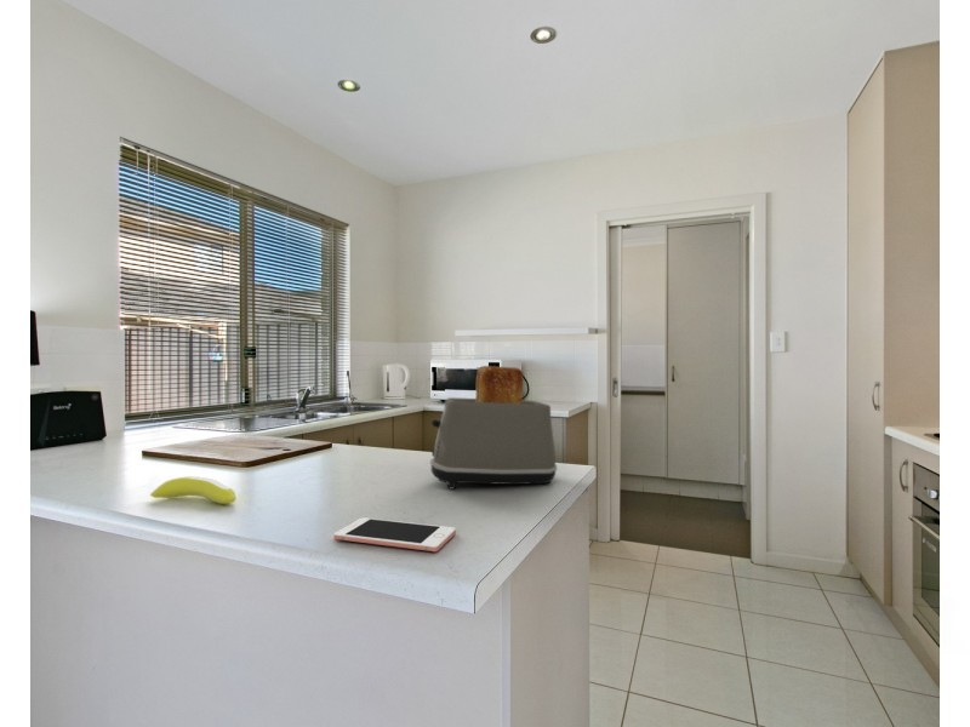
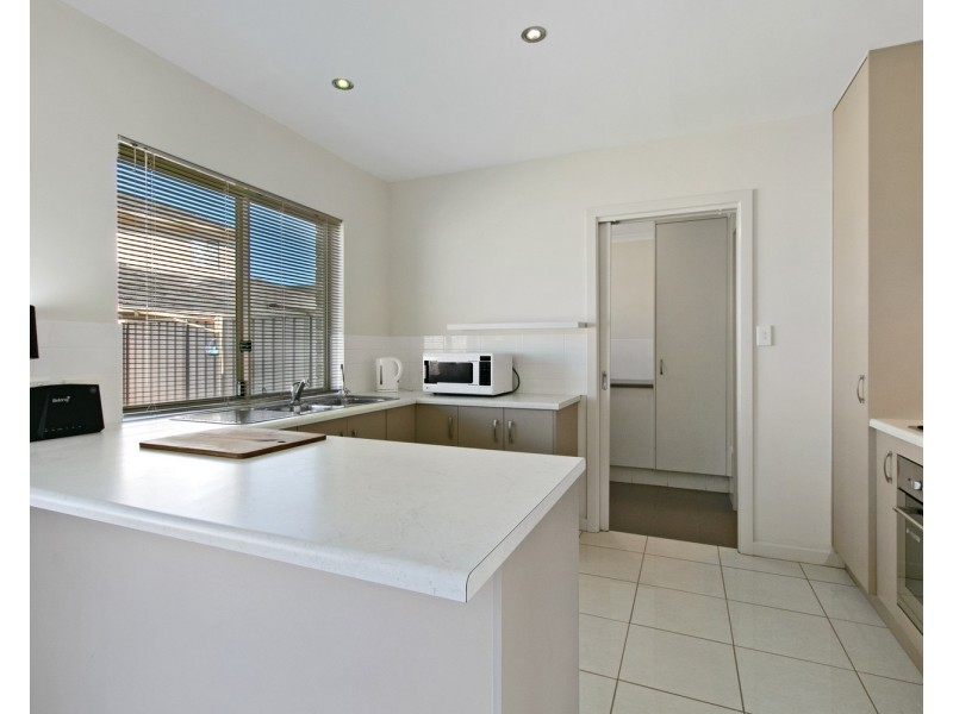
- toaster [429,365,559,490]
- cell phone [333,516,457,553]
- banana [149,475,238,505]
